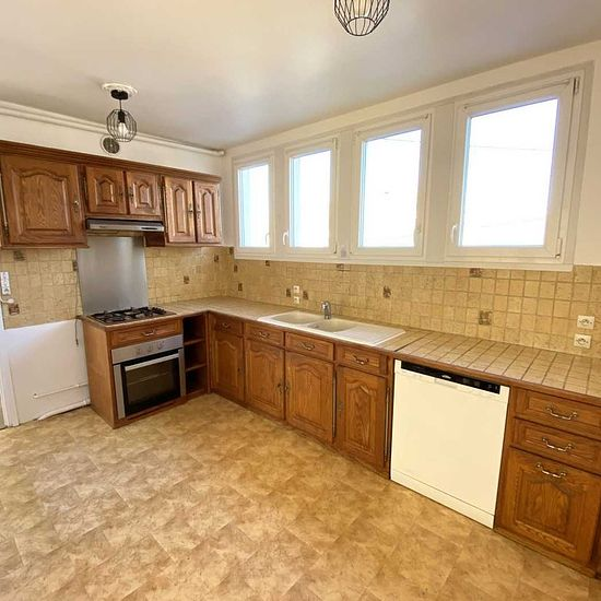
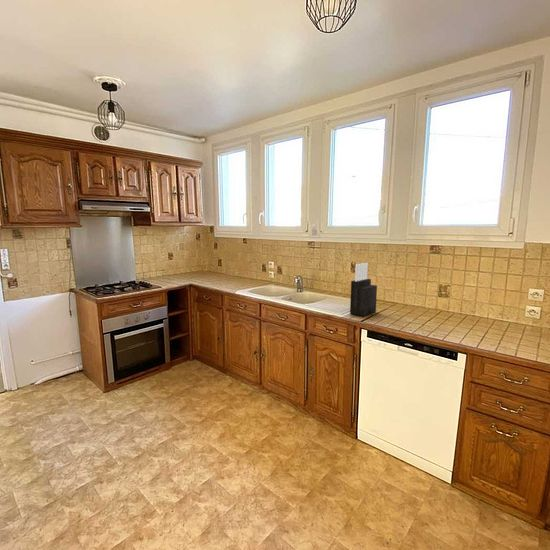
+ knife block [349,262,378,317]
